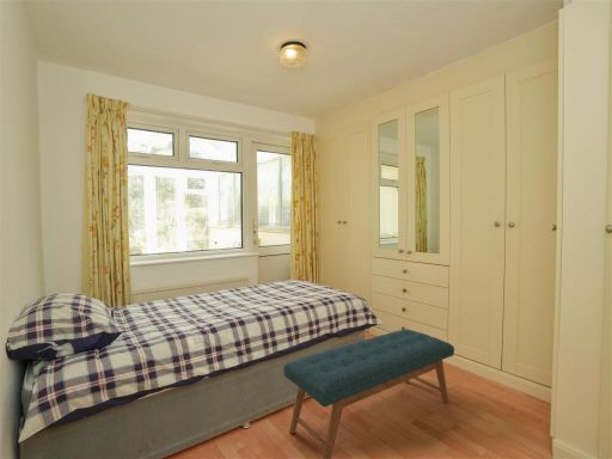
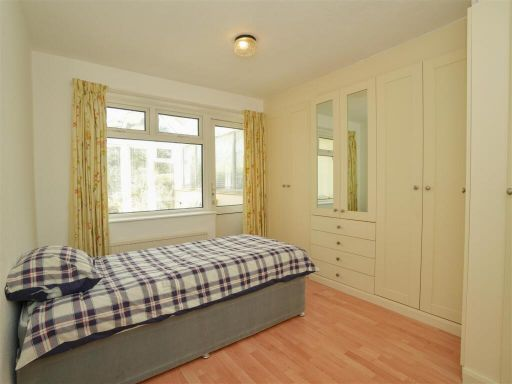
- bench [282,329,455,459]
